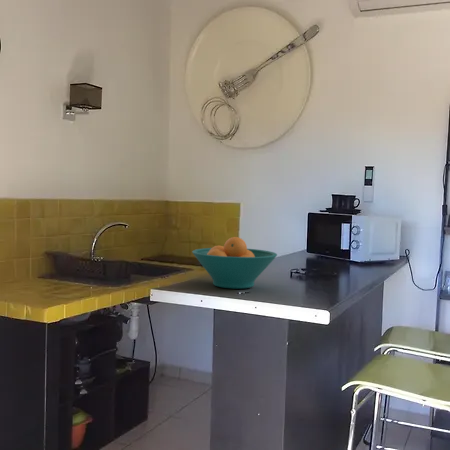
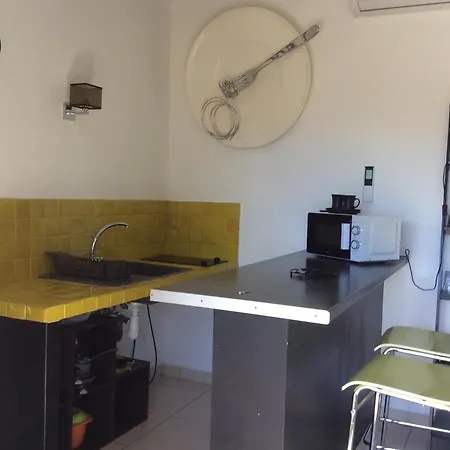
- fruit bowl [191,236,278,290]
